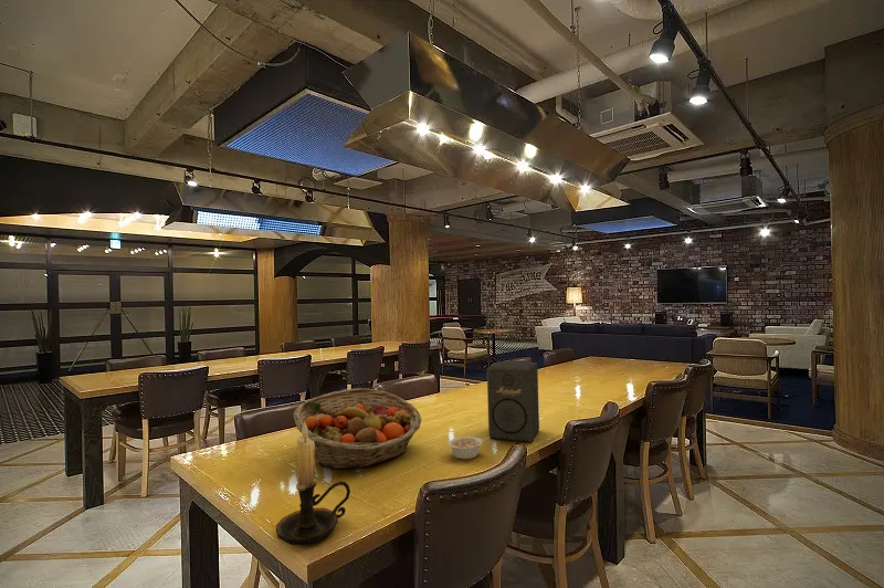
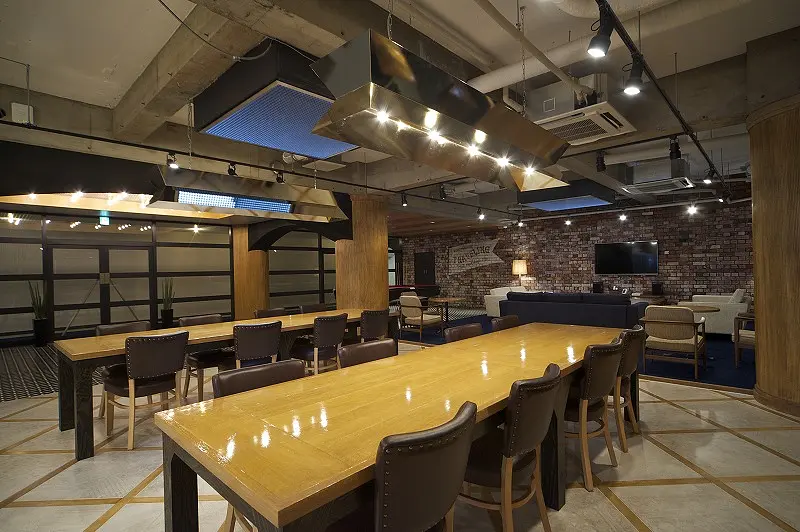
- speaker [486,360,540,443]
- candle holder [275,421,351,546]
- fruit basket [293,388,423,470]
- legume [448,435,491,460]
